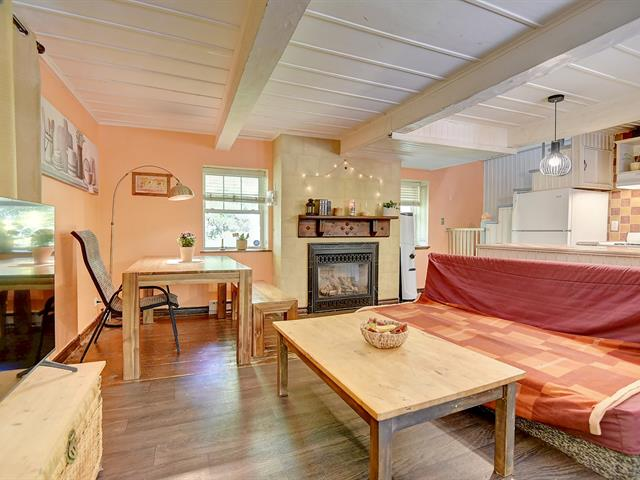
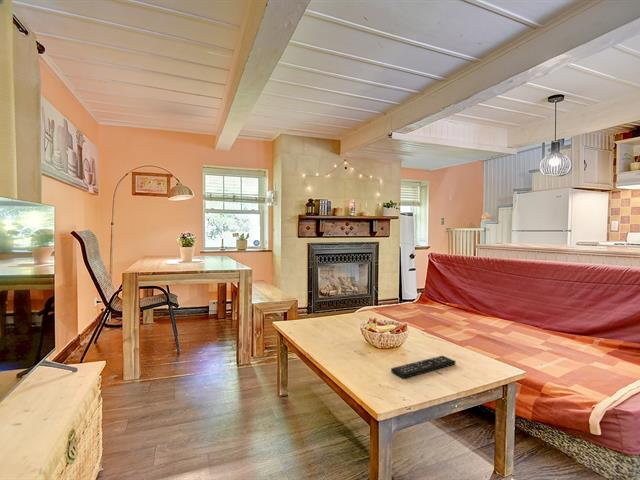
+ remote control [390,355,456,380]
